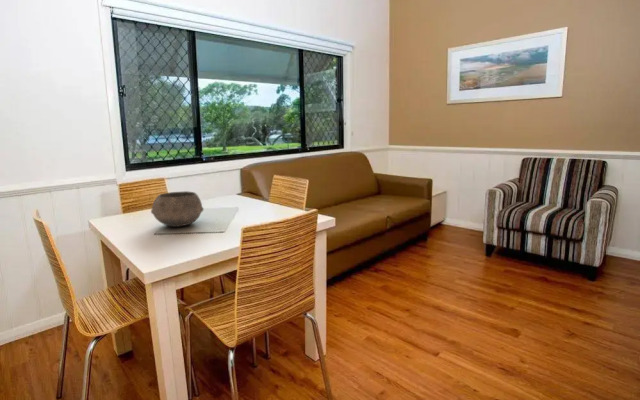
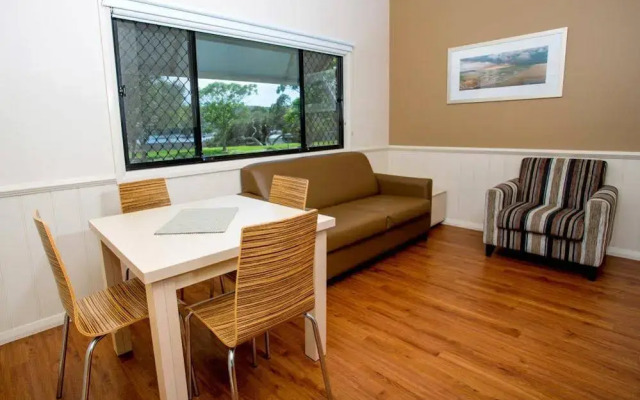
- bowl [150,190,204,228]
